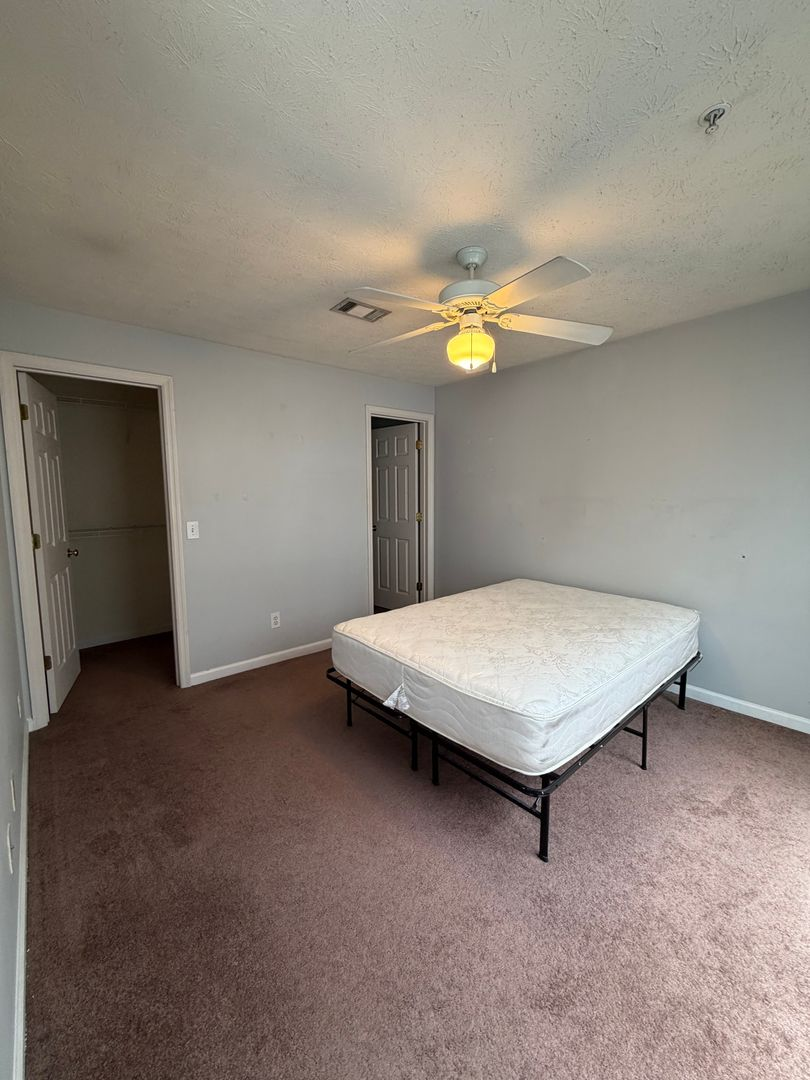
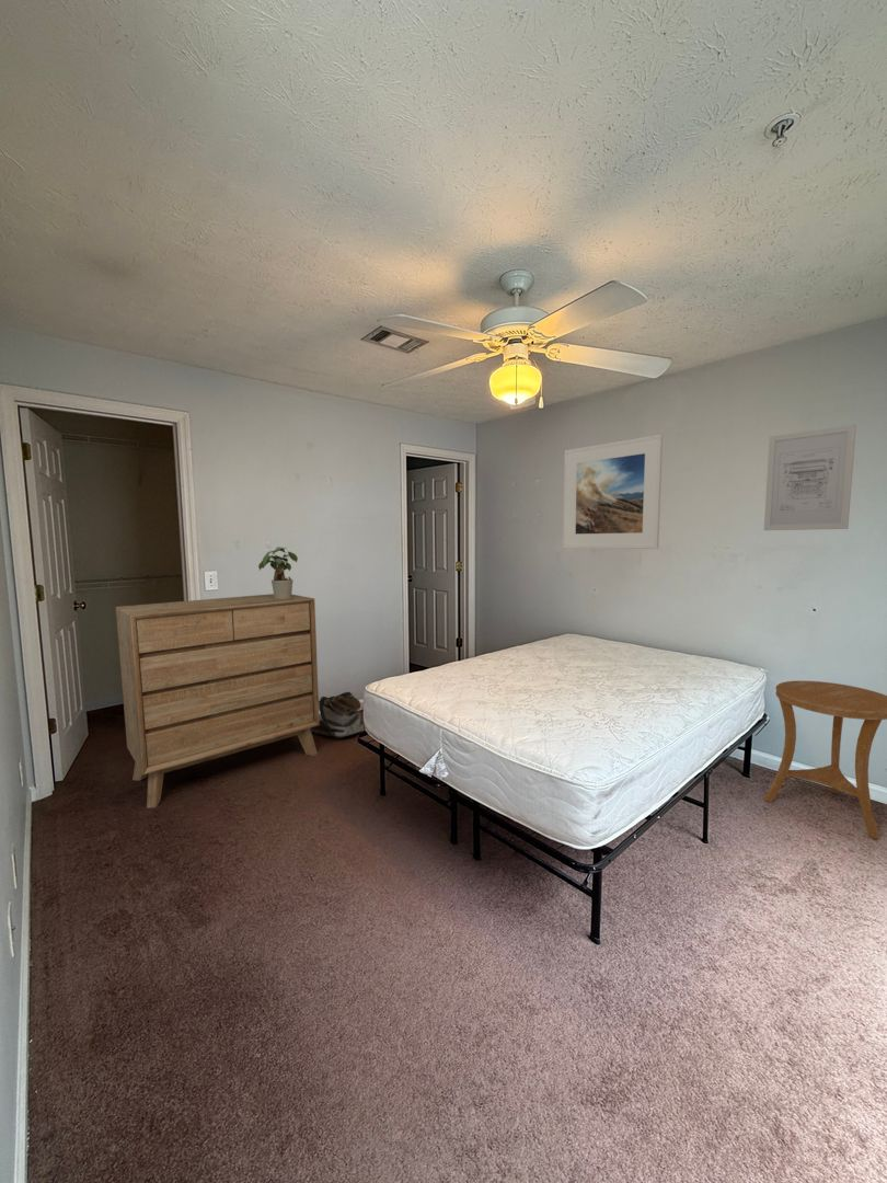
+ potted plant [257,545,299,598]
+ side table [763,679,887,840]
+ dresser [115,593,321,809]
+ backpack [310,691,365,739]
+ wall art [763,424,857,531]
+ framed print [562,433,664,550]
